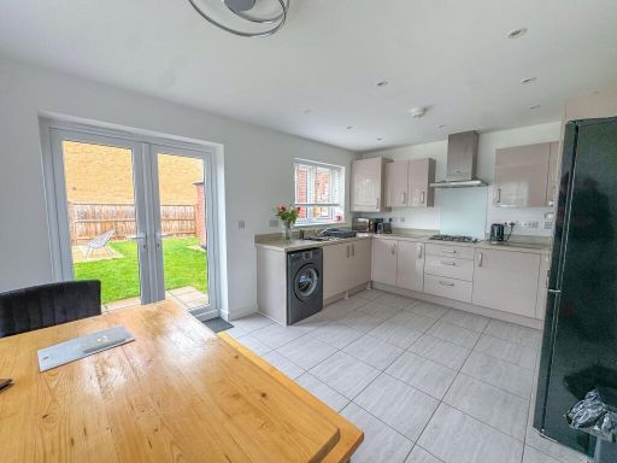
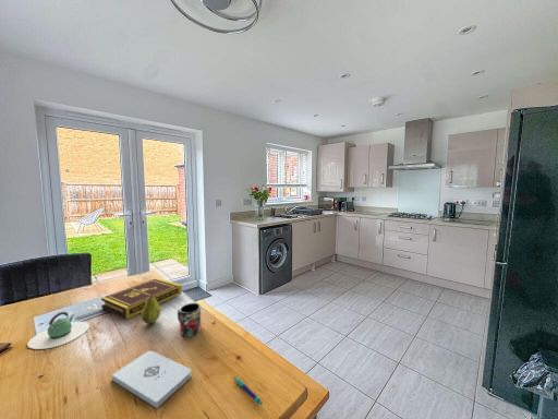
+ teapot [26,311,90,350]
+ book [100,277,183,320]
+ fruit [141,296,162,325]
+ mug [177,302,203,338]
+ pen [233,375,264,406]
+ notepad [110,350,192,409]
